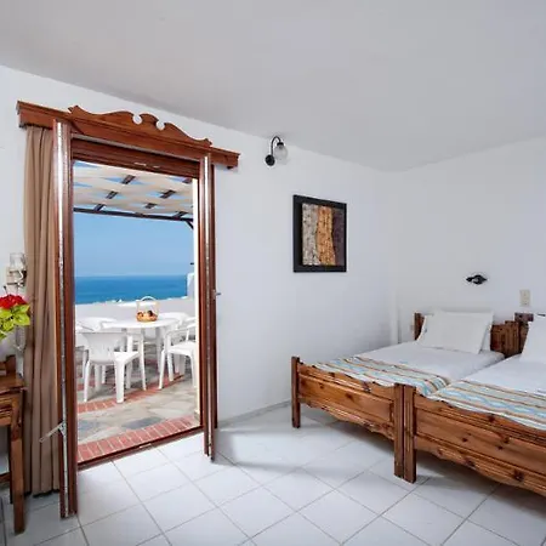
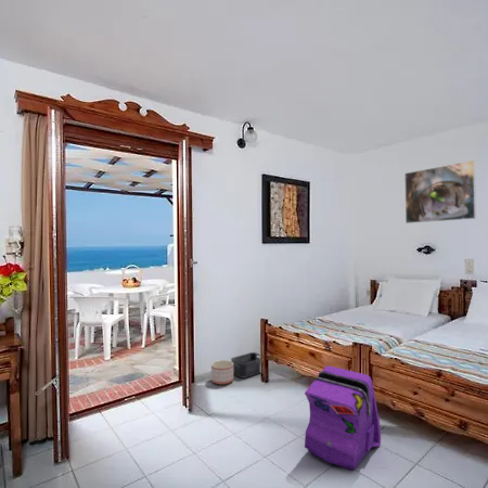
+ backpack [304,365,382,472]
+ planter [210,359,234,386]
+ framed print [403,159,477,224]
+ storage bin [230,351,261,380]
